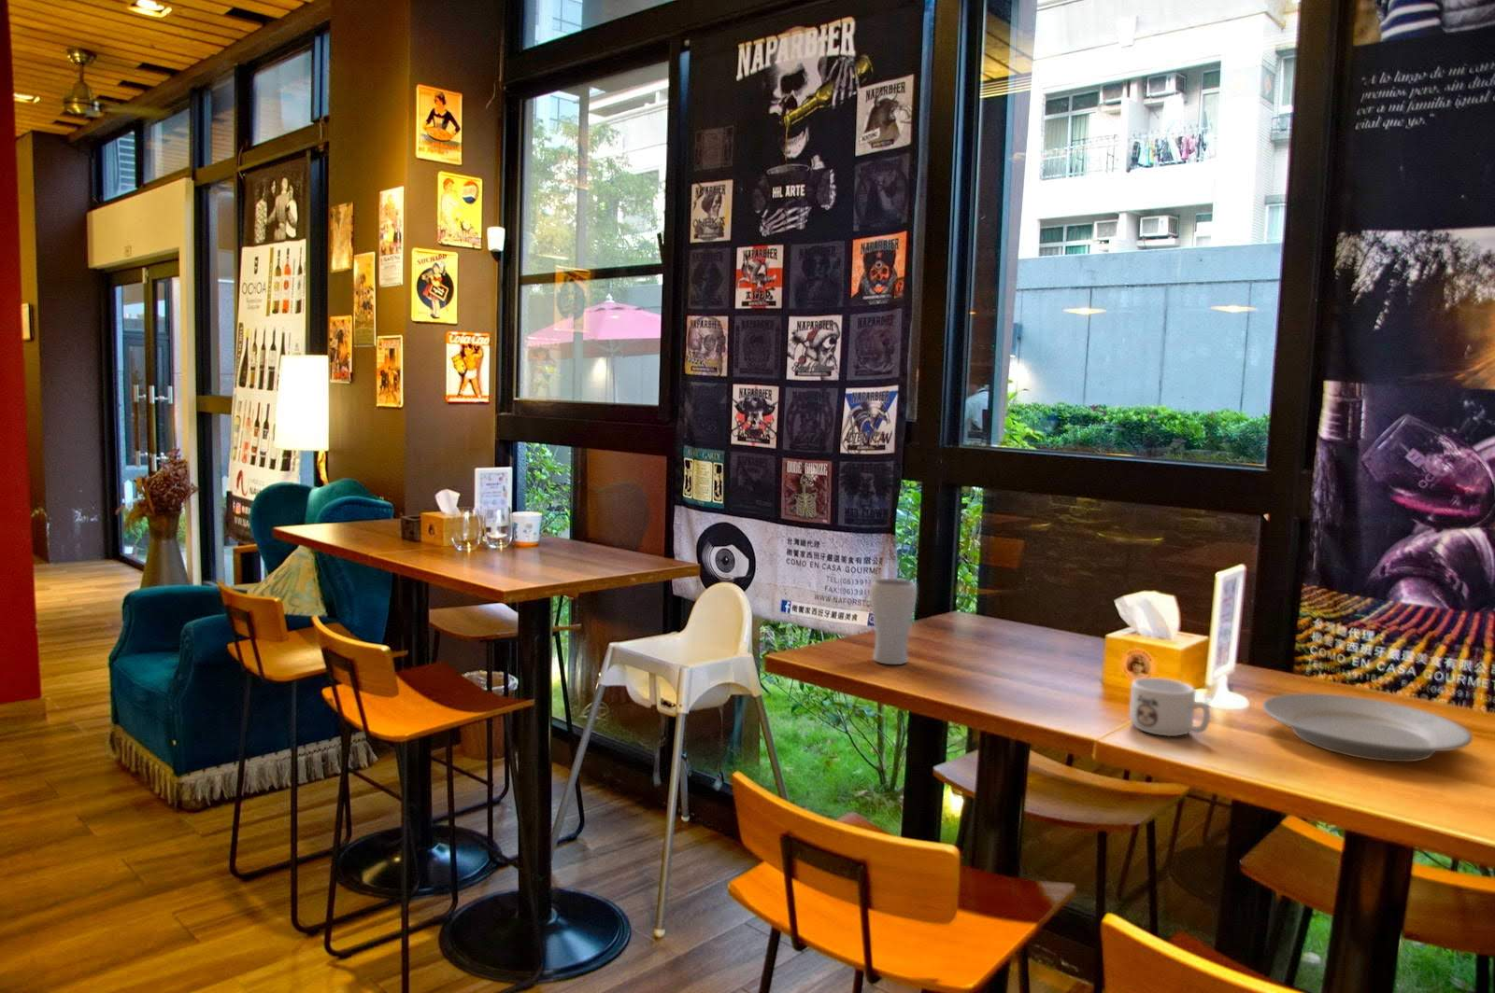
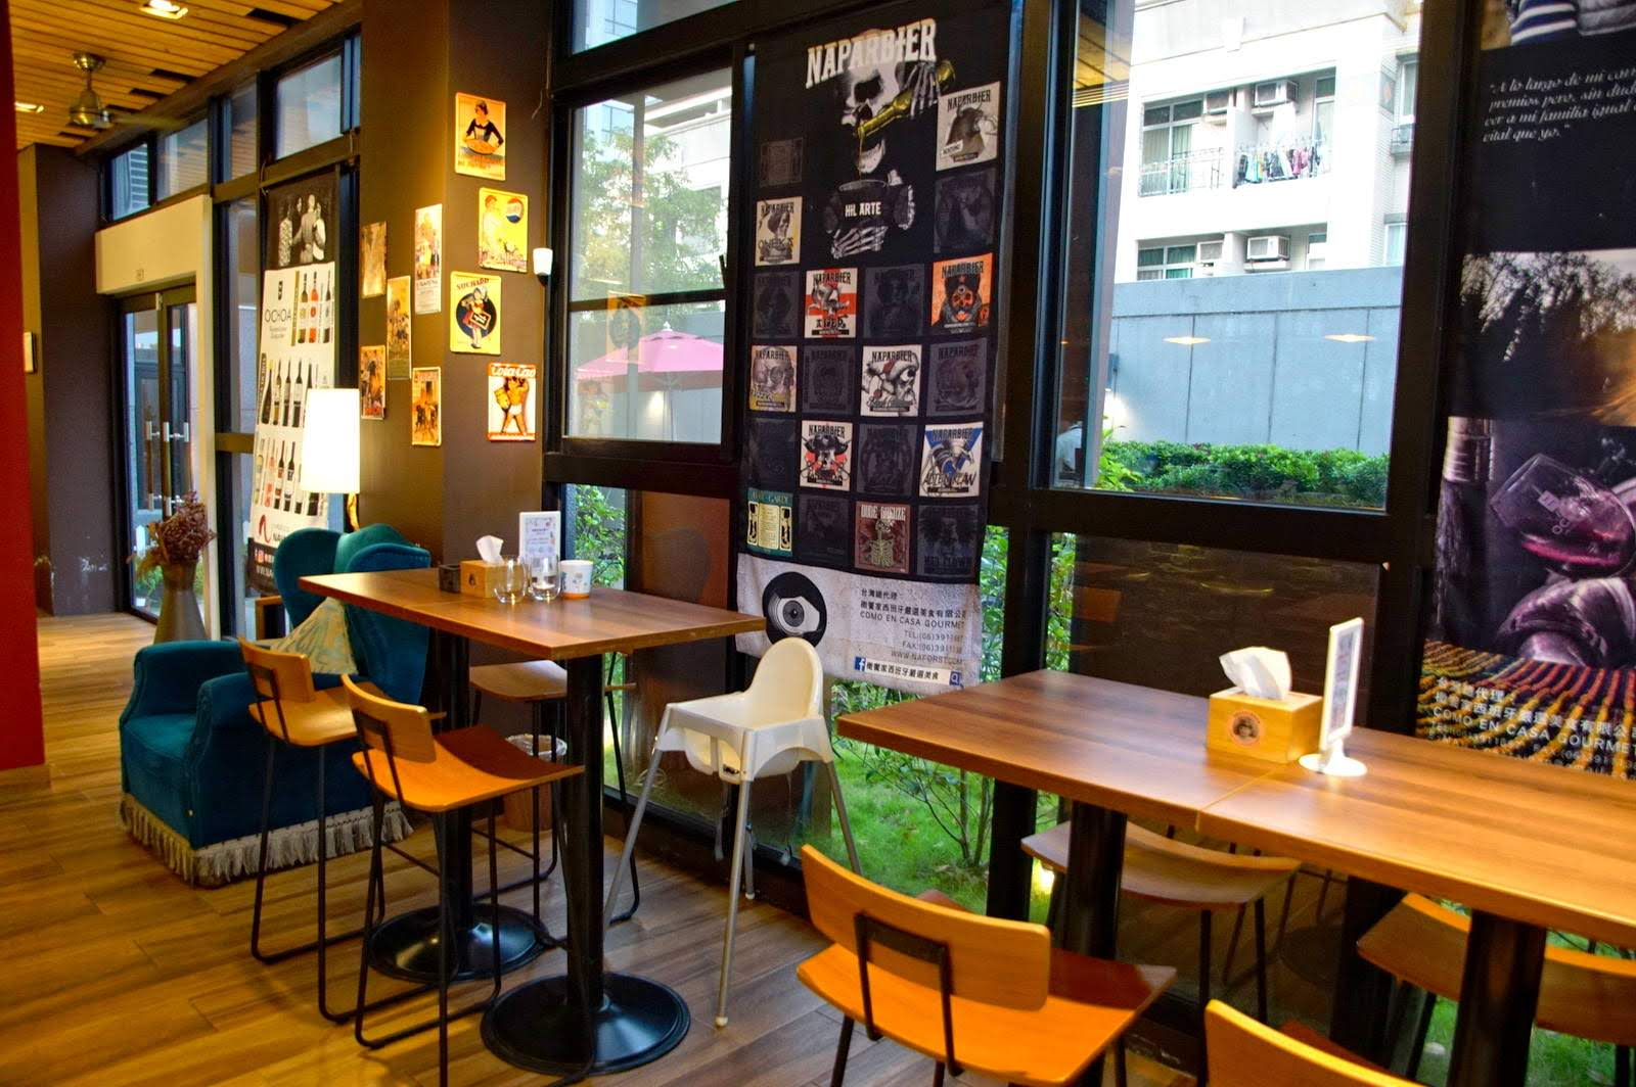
- mug [1129,677,1211,737]
- plate [1261,693,1474,762]
- drinking glass [869,577,917,665]
